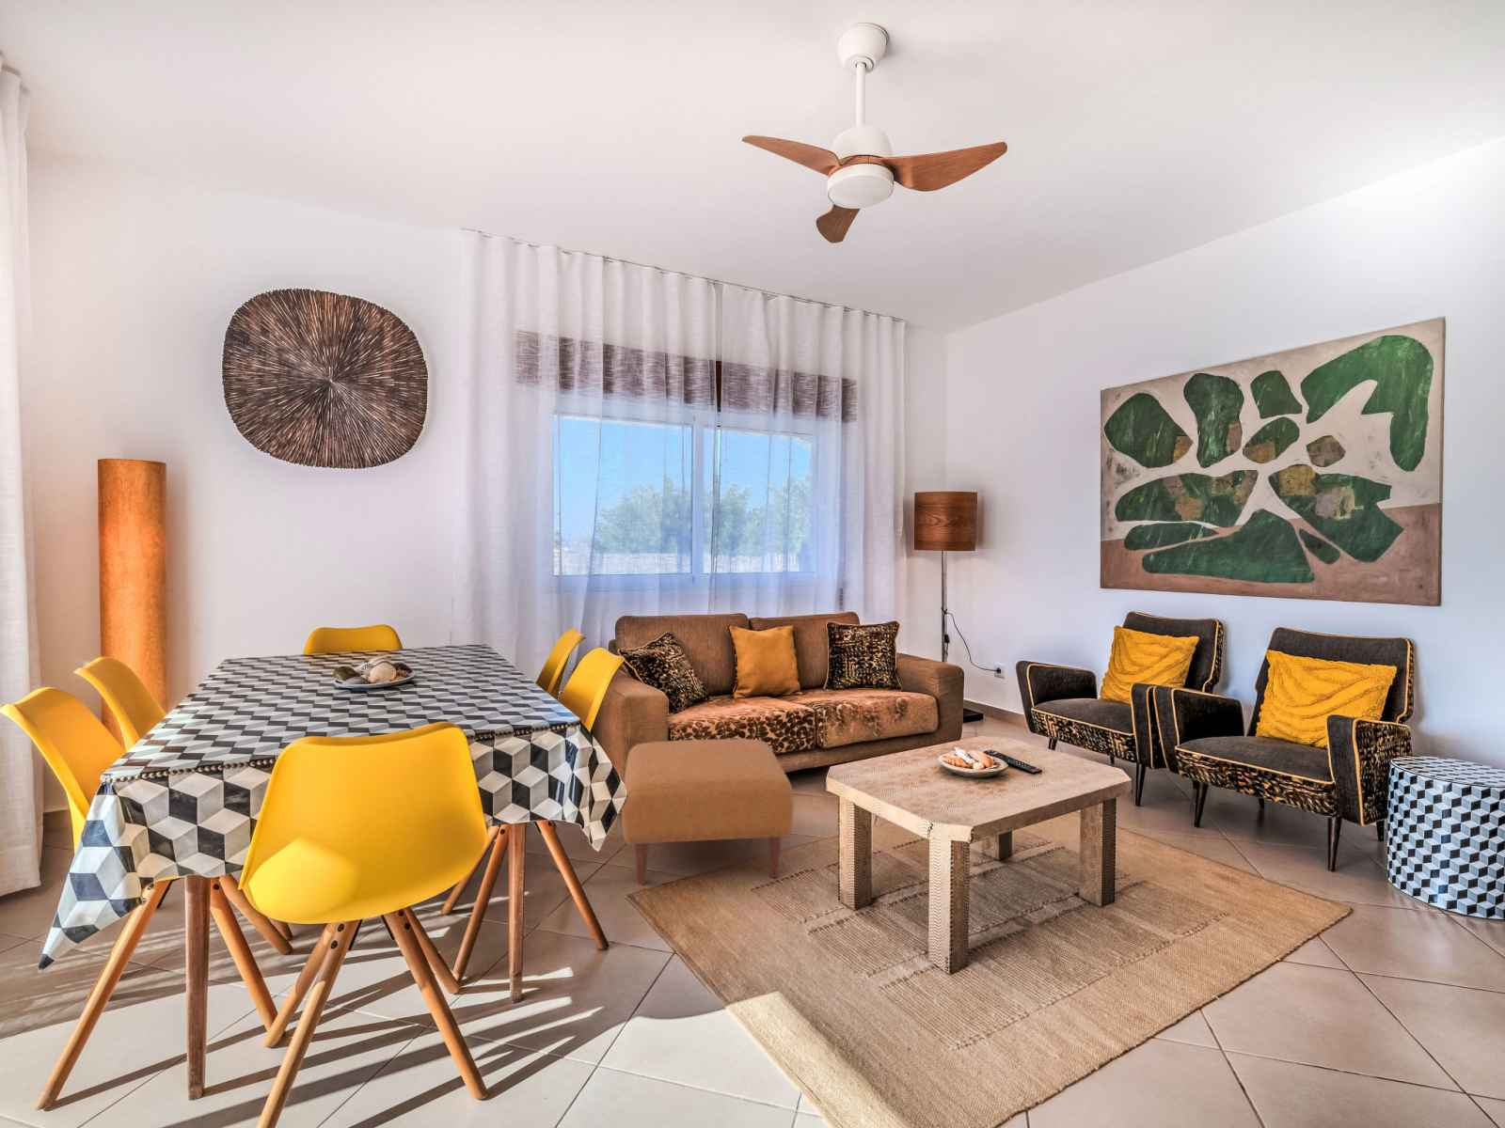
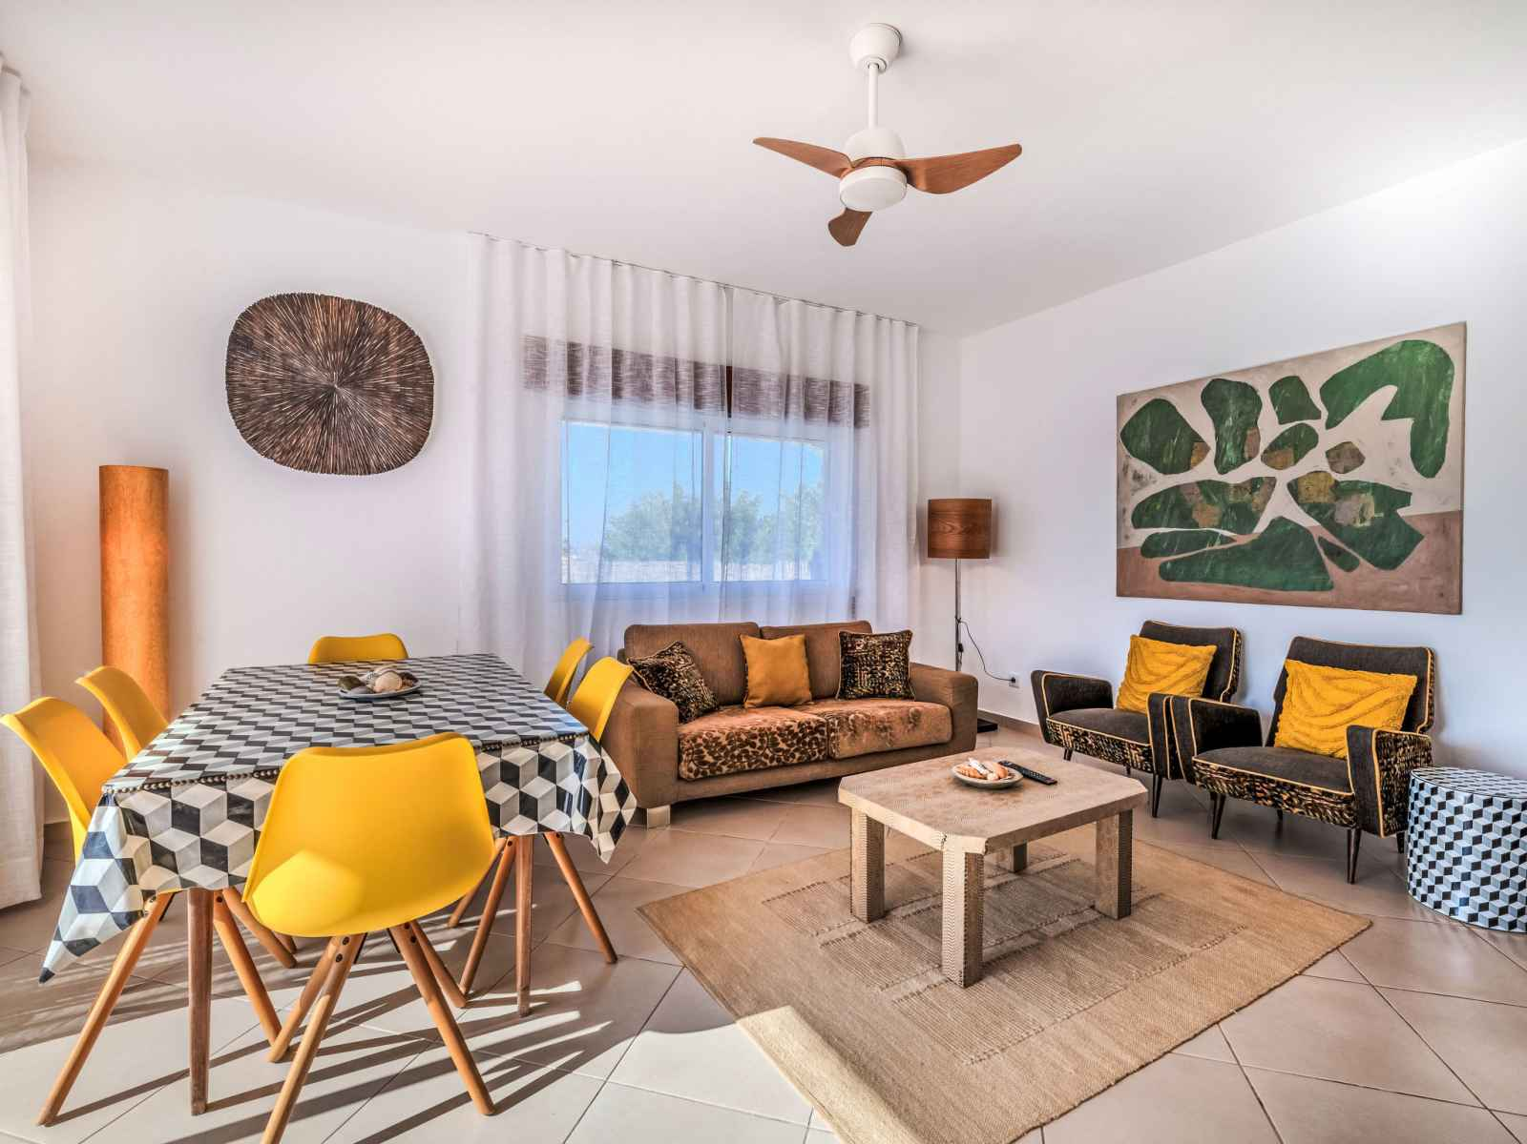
- ottoman [621,738,794,886]
